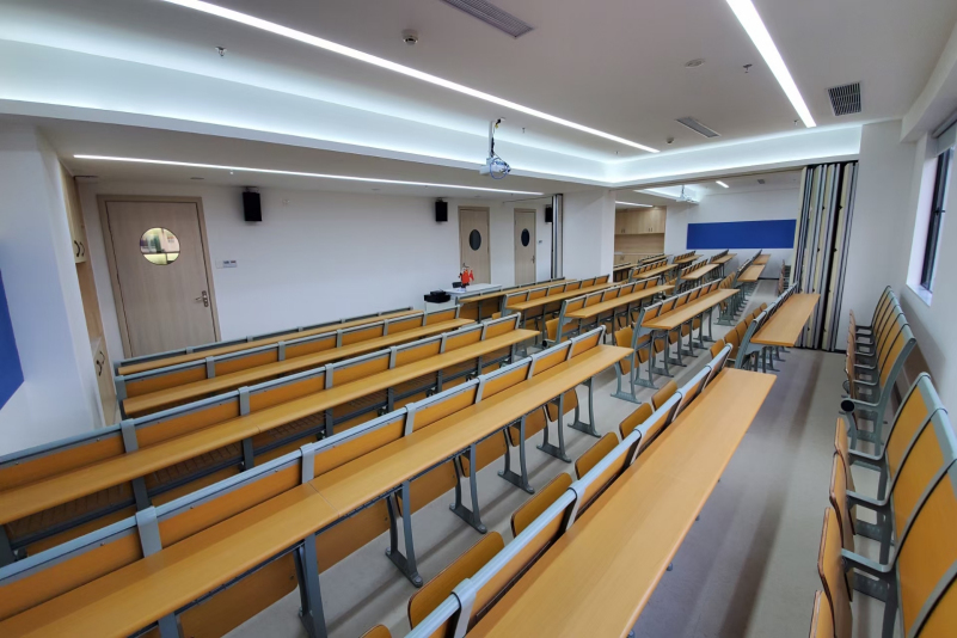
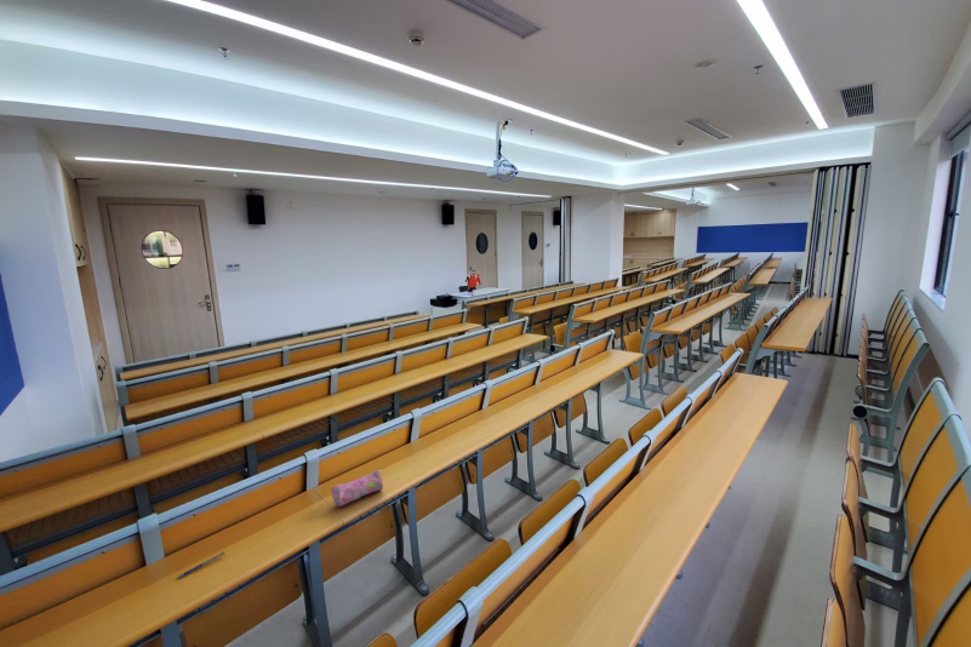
+ pencil case [331,469,384,508]
+ pen [177,551,225,579]
